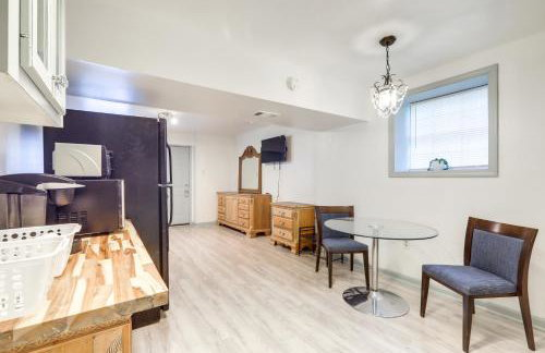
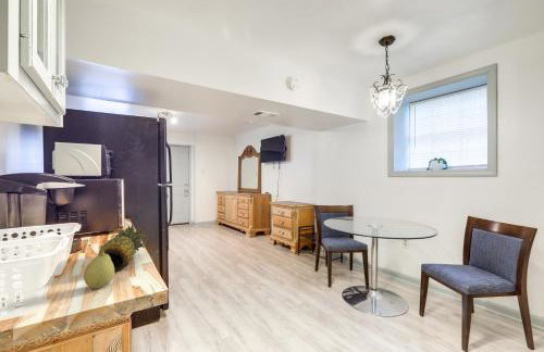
+ fruit [83,244,115,289]
+ fruit [97,223,147,273]
